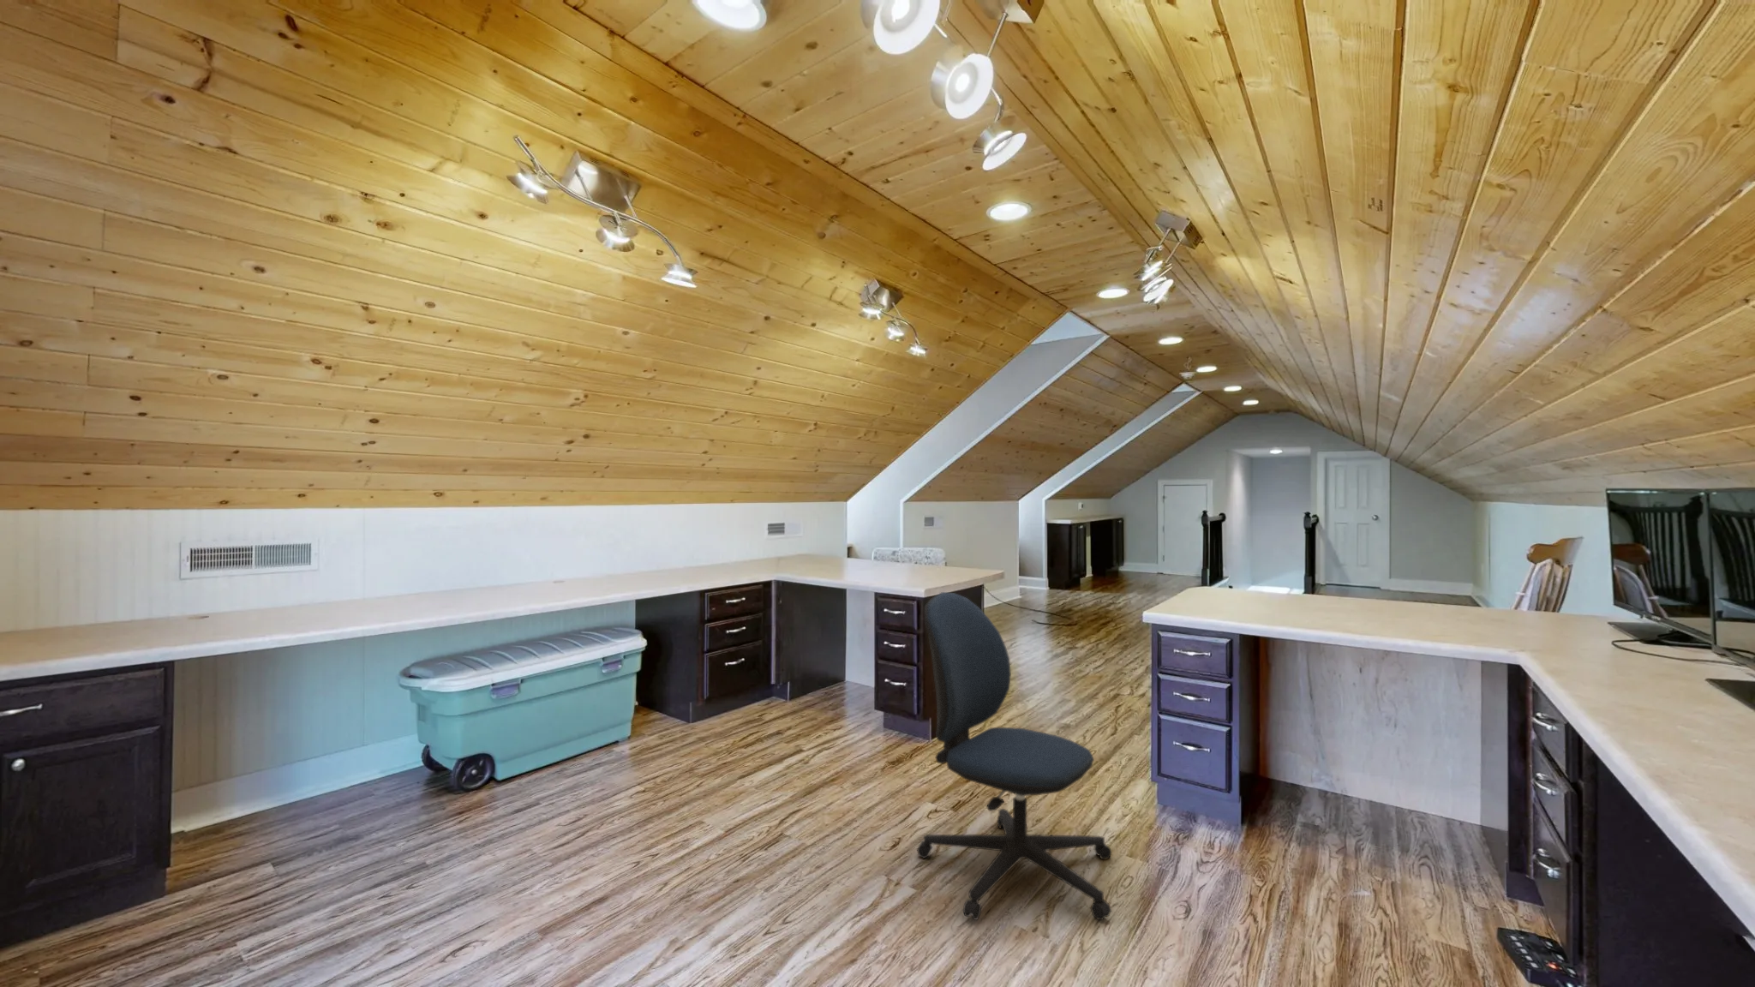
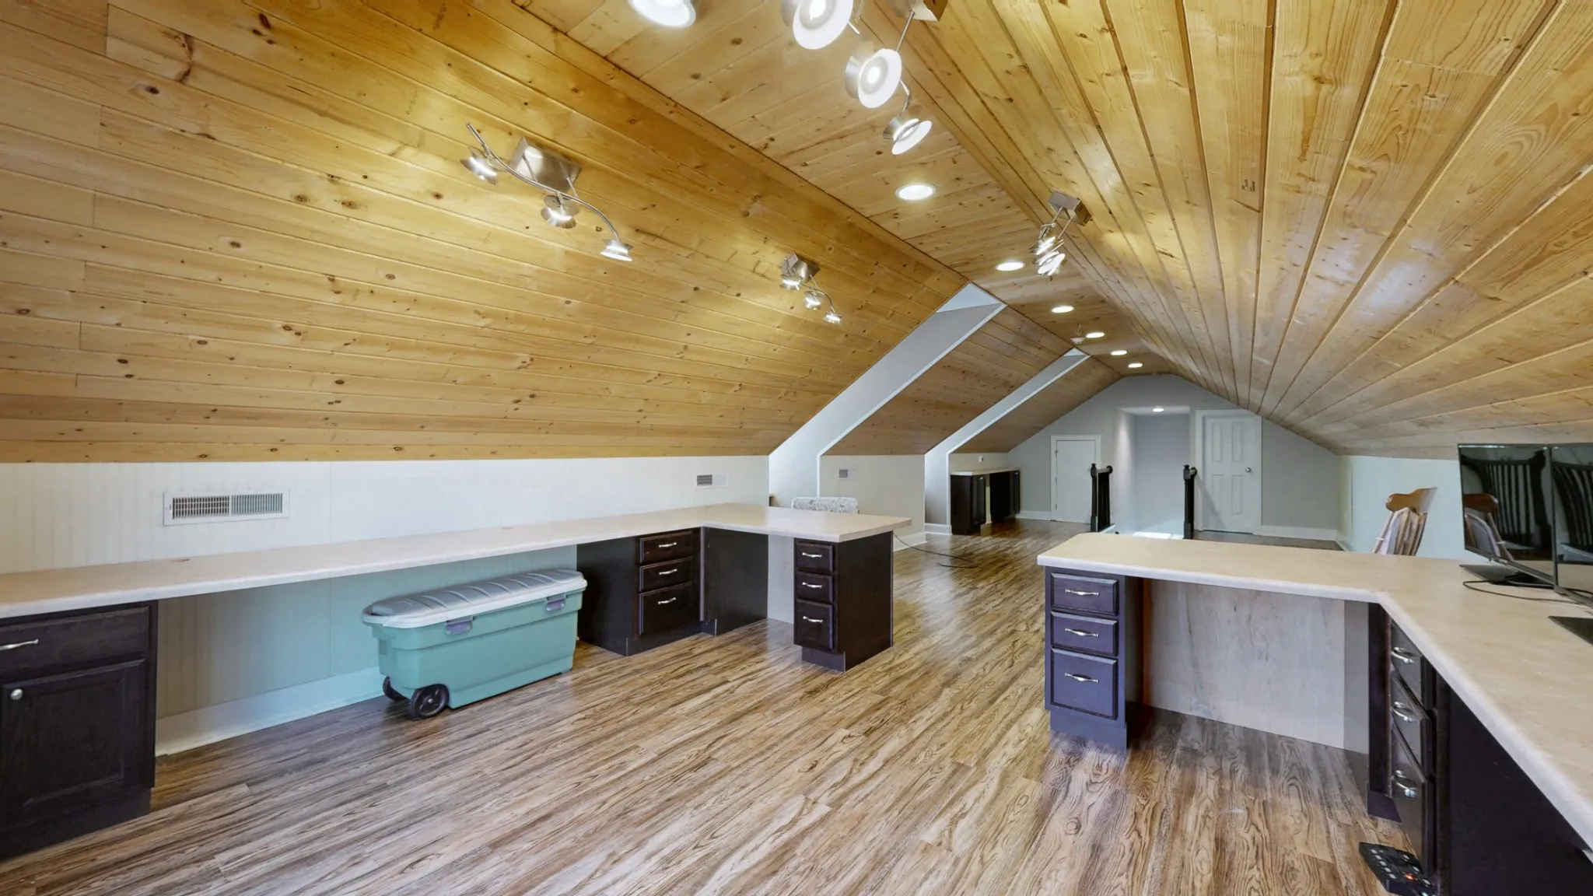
- office chair [916,592,1113,921]
